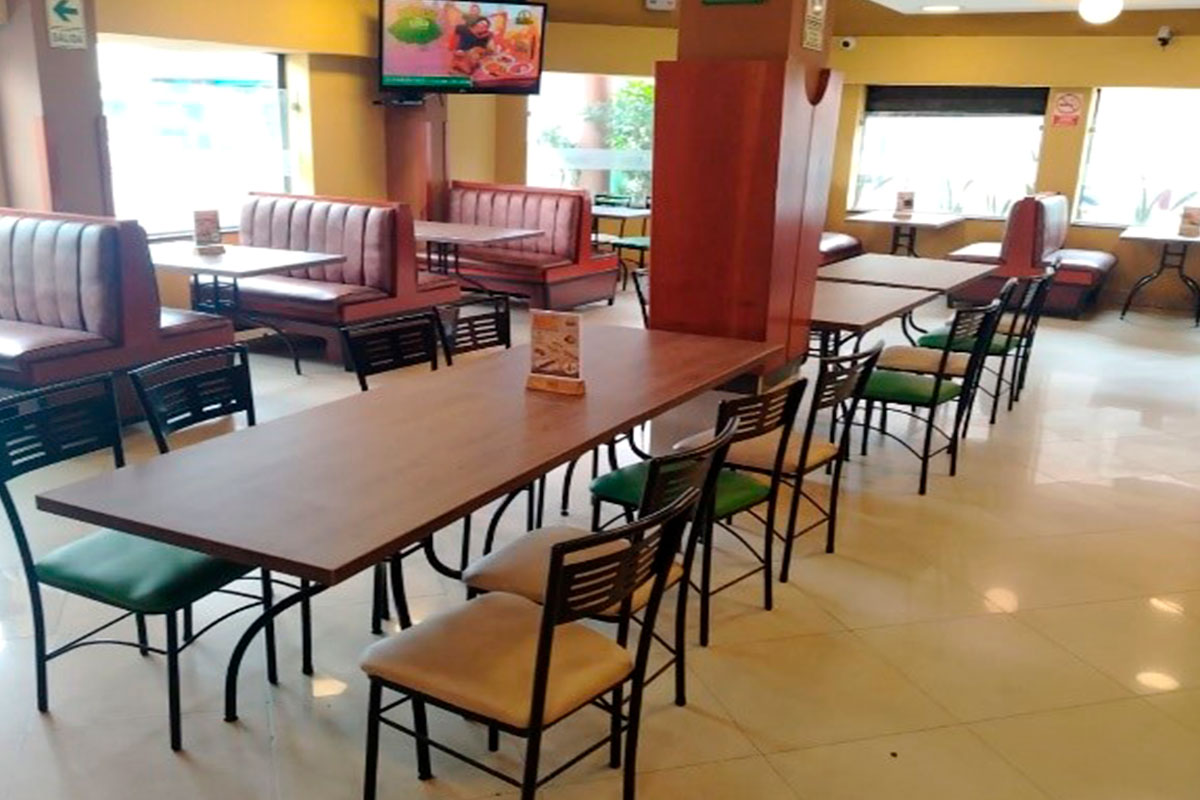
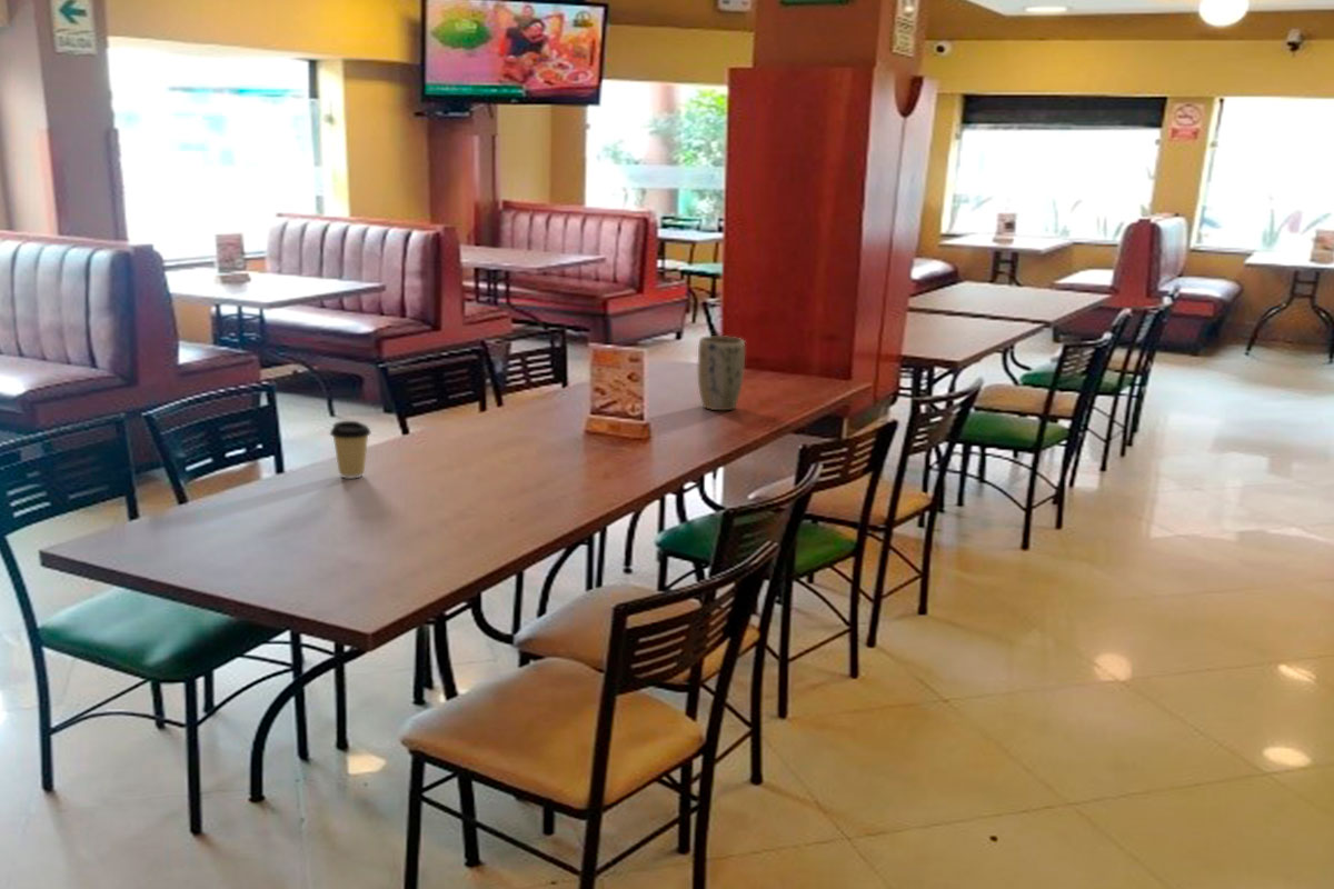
+ coffee cup [329,420,372,480]
+ plant pot [697,334,746,411]
